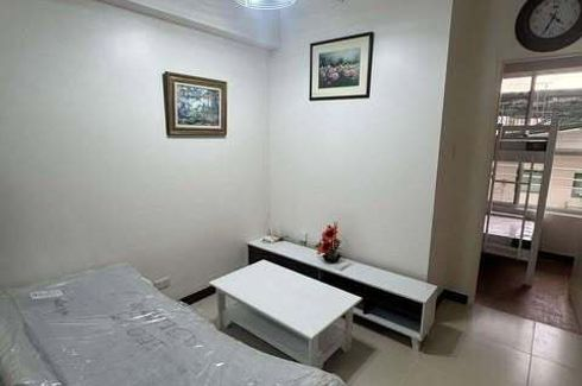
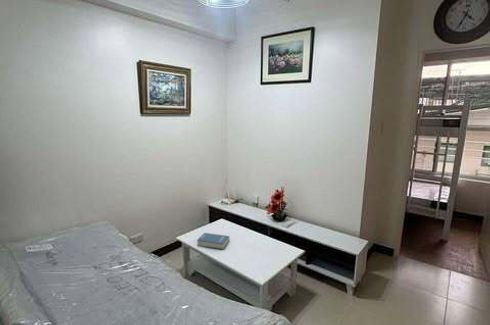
+ hardback book [196,232,230,250]
